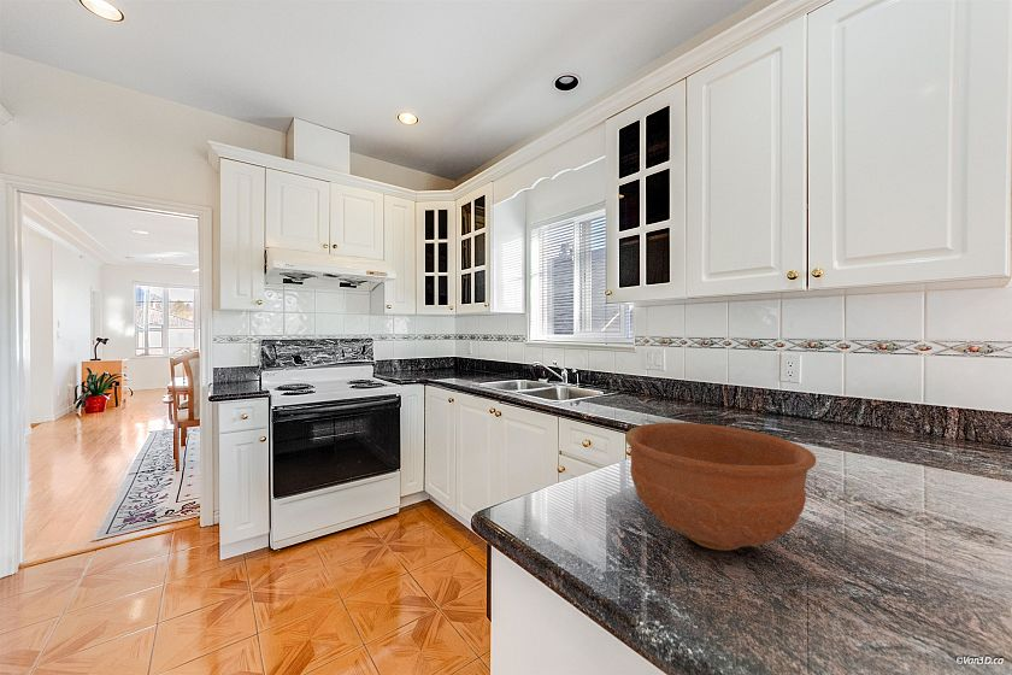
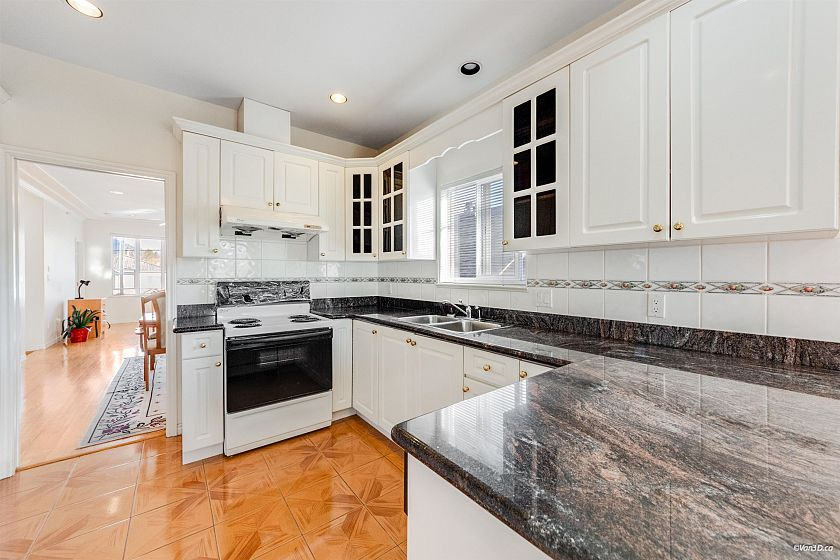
- bowl [624,422,818,552]
